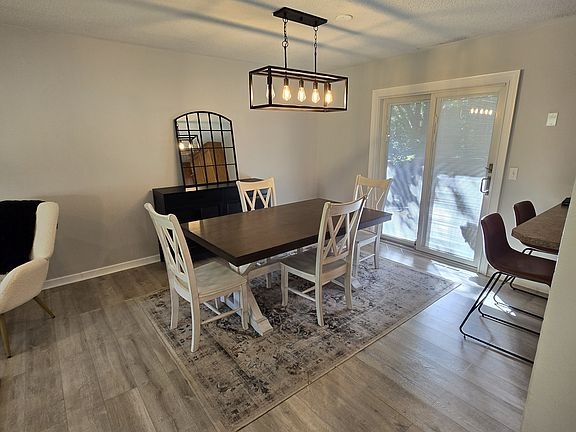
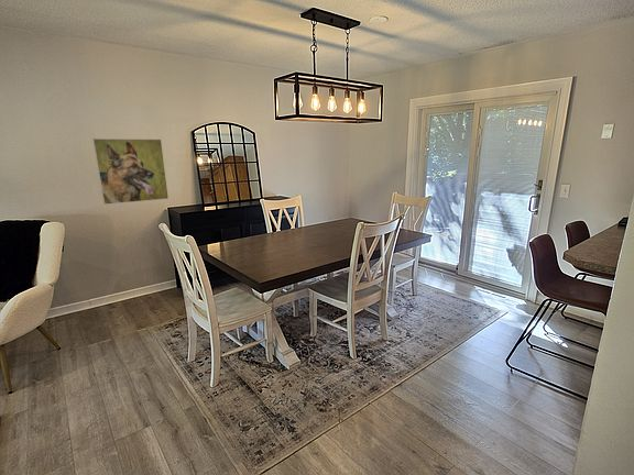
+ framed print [91,137,170,206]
